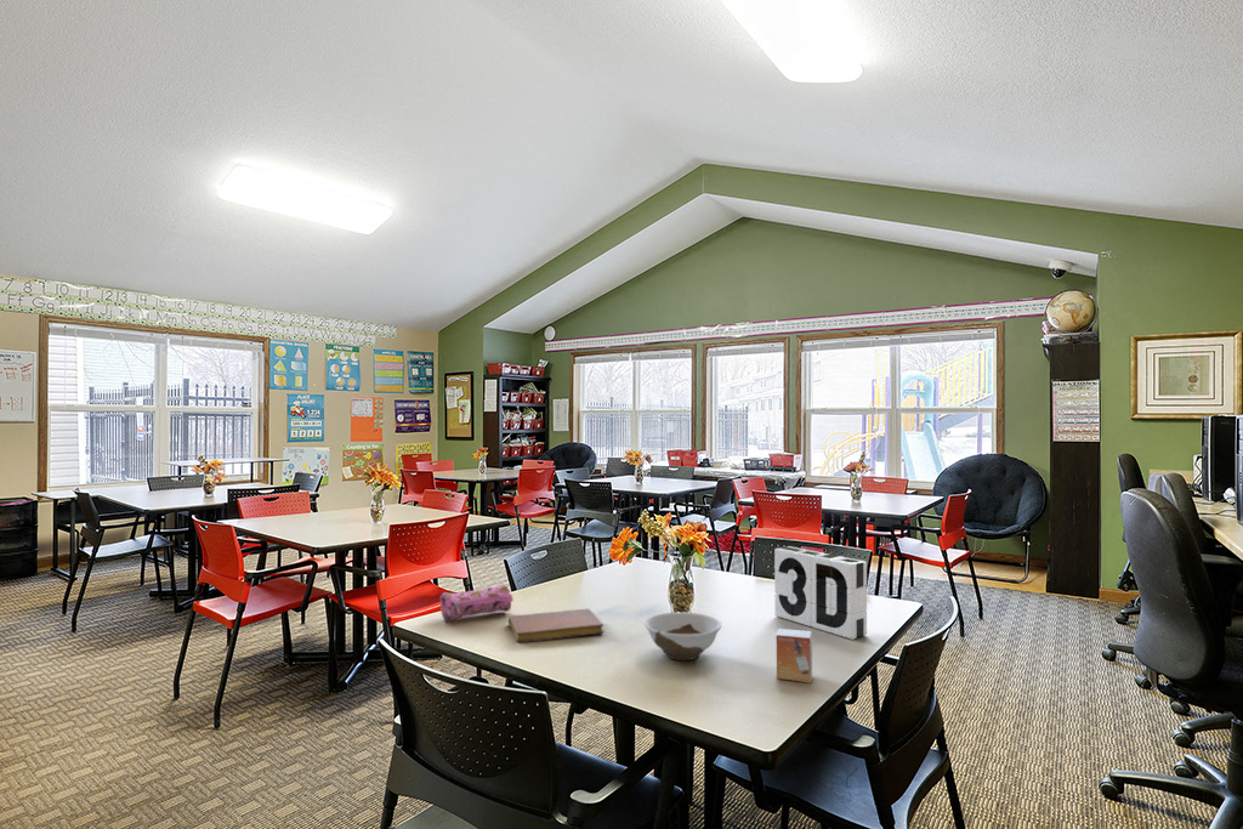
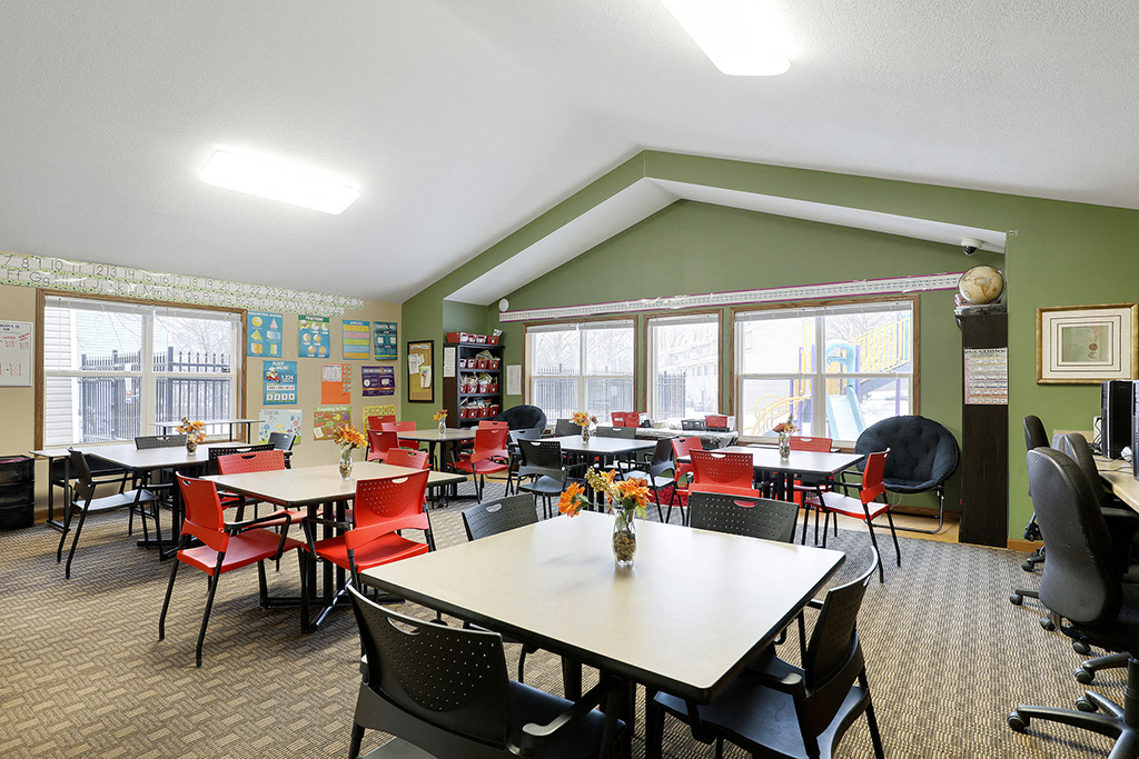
- small box [776,628,813,683]
- notebook [507,607,605,643]
- pencil case [439,584,515,623]
- puzzle [773,545,868,641]
- bowl [643,612,722,662]
